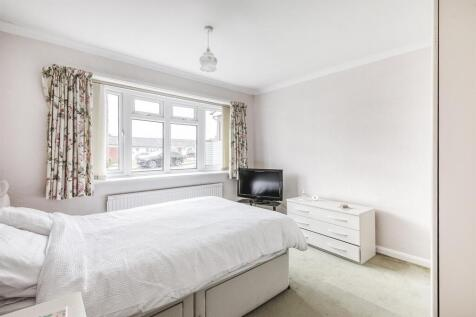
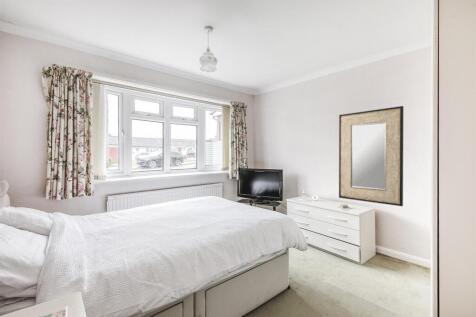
+ home mirror [338,105,404,207]
